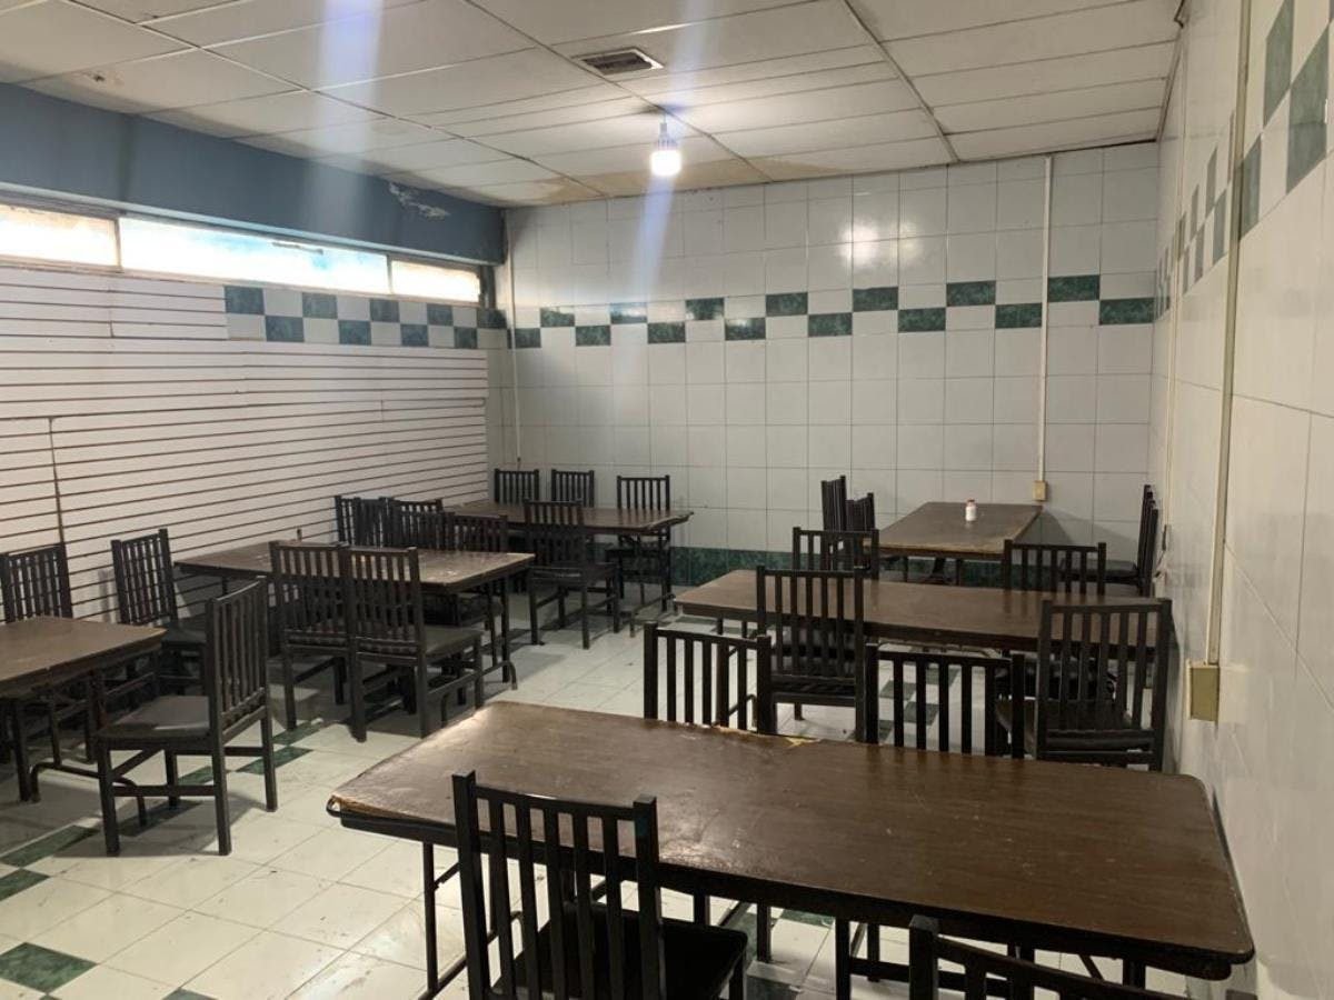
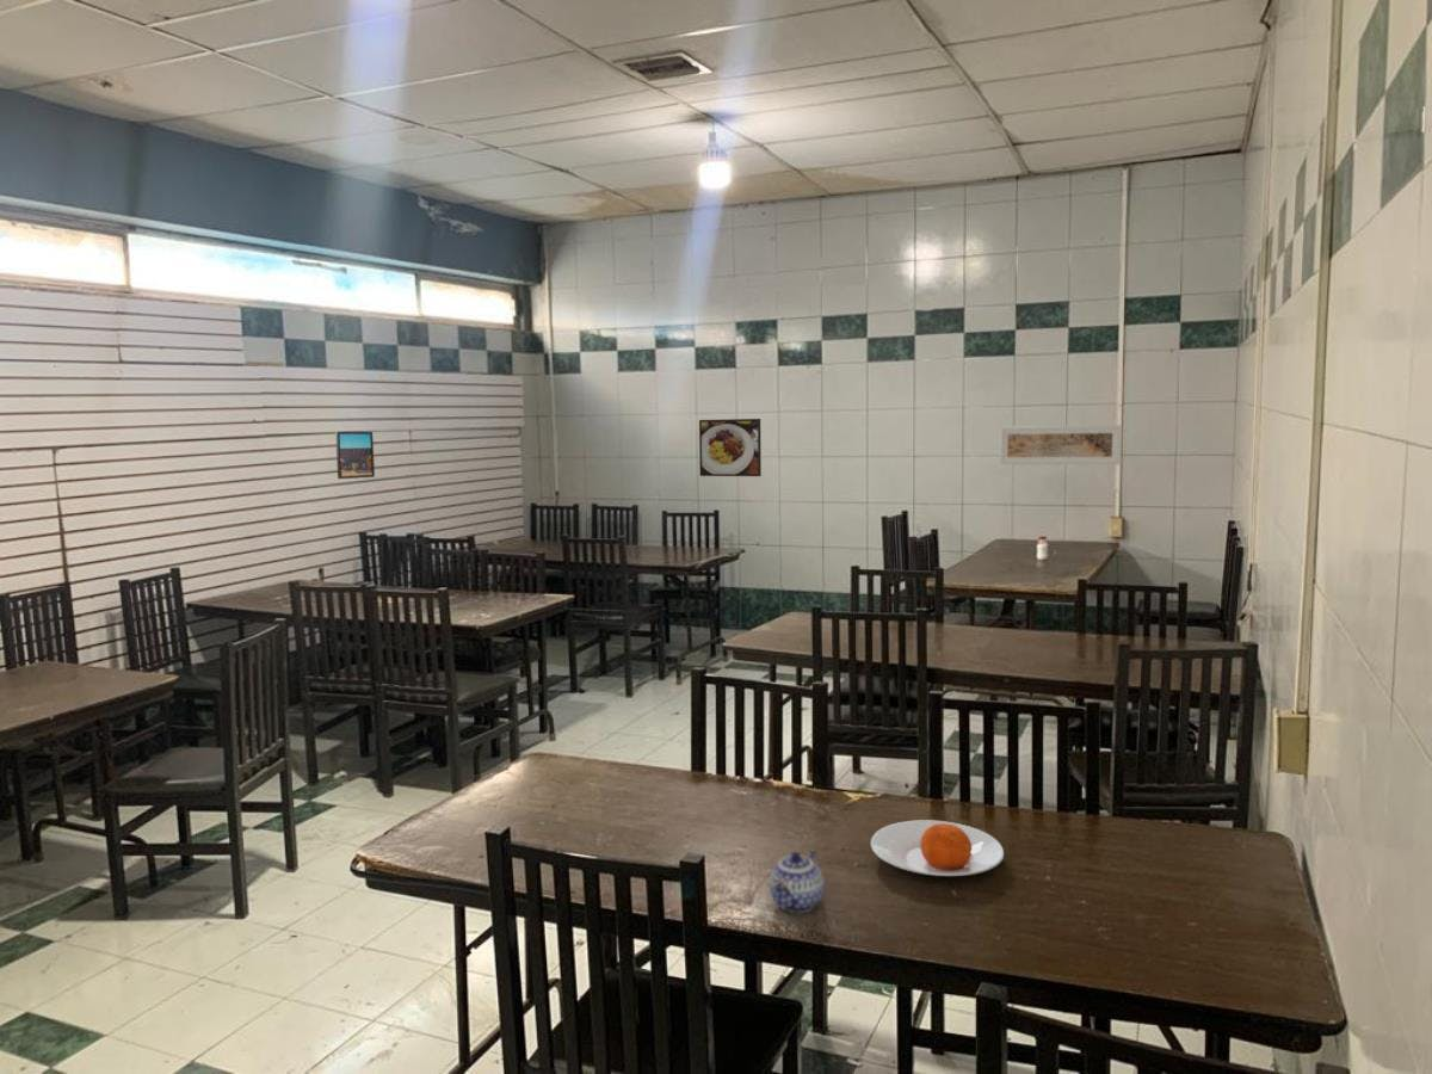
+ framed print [698,418,763,477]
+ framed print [334,431,376,480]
+ plate [870,819,1005,877]
+ teapot [769,848,826,914]
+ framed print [999,424,1122,465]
